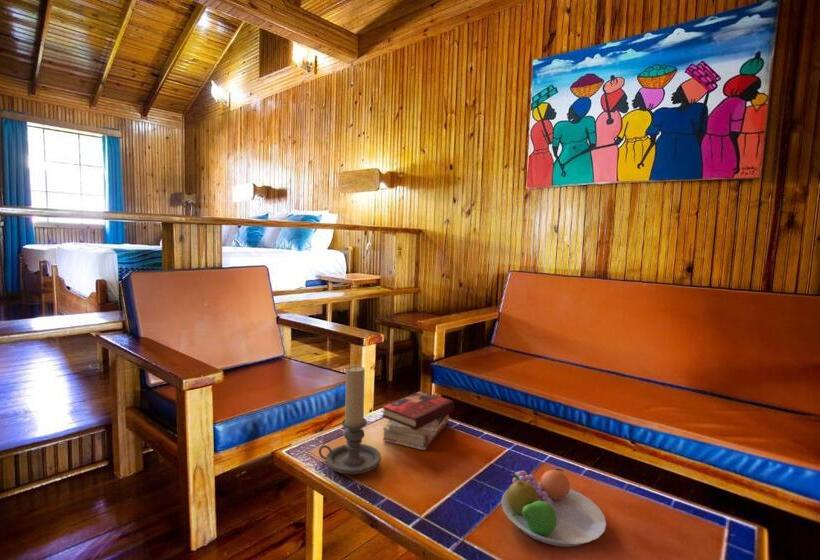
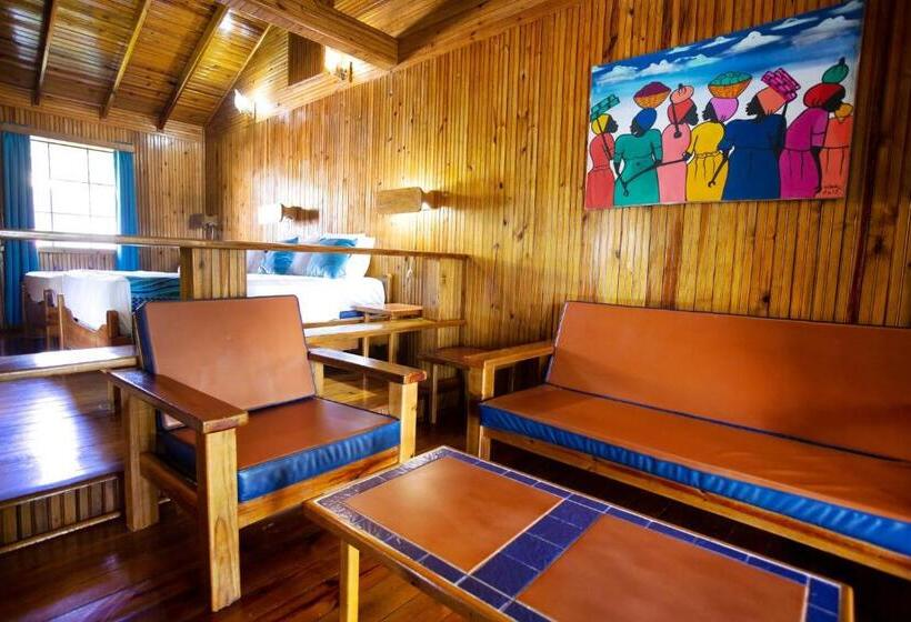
- fruit bowl [500,468,607,548]
- book [381,390,456,451]
- candle holder [318,365,382,475]
